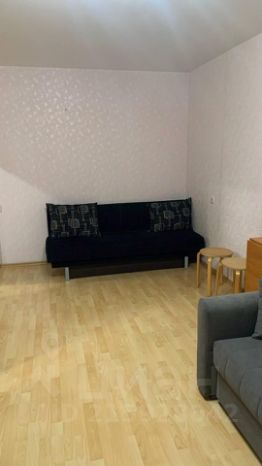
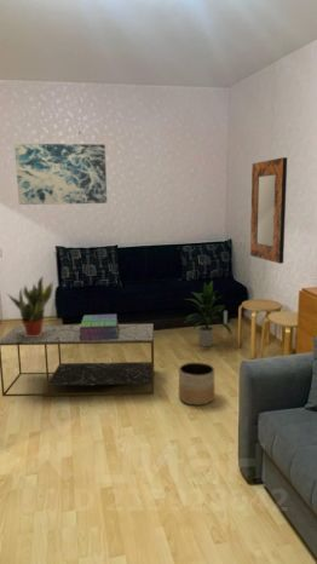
+ planter [178,362,215,407]
+ indoor plant [183,280,234,347]
+ stack of books [79,313,119,340]
+ potted plant [5,275,54,336]
+ coffee table [0,323,155,397]
+ wall art [13,143,108,206]
+ home mirror [249,156,288,265]
